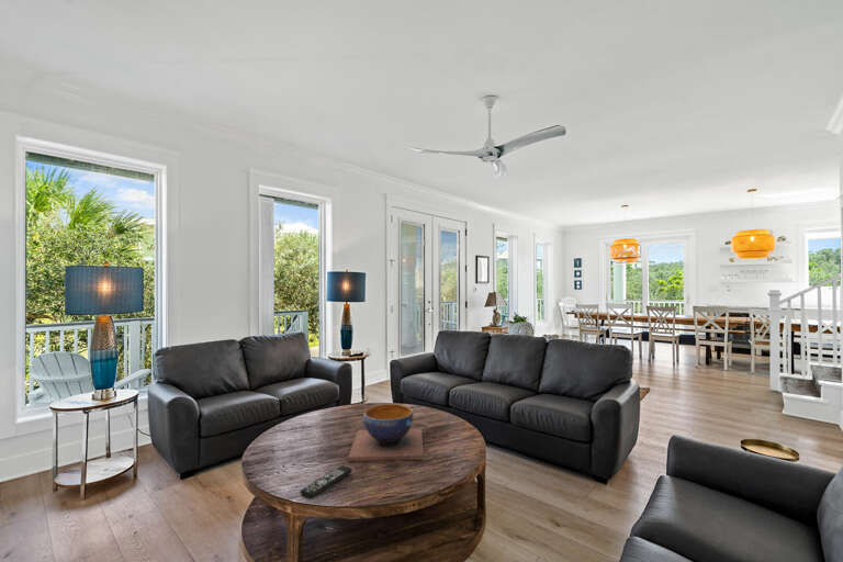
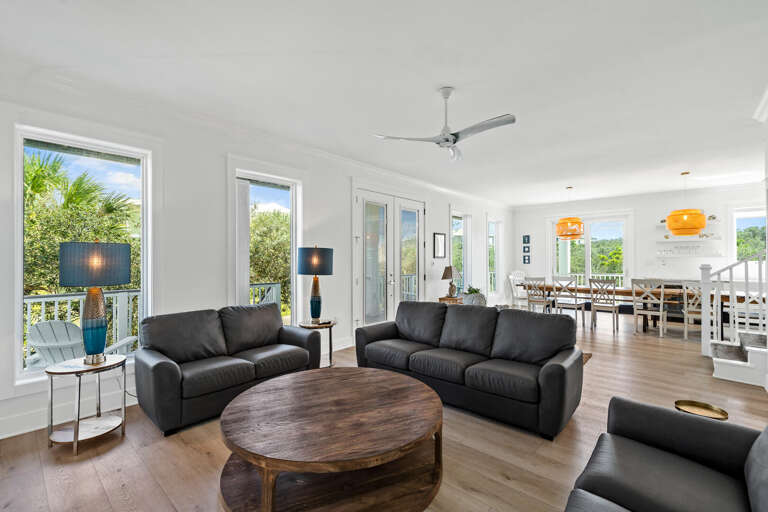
- decorative bowl [347,403,425,462]
- remote control [299,464,353,499]
